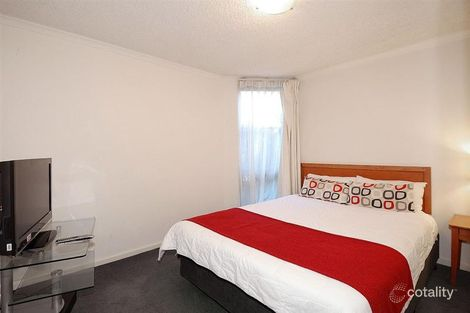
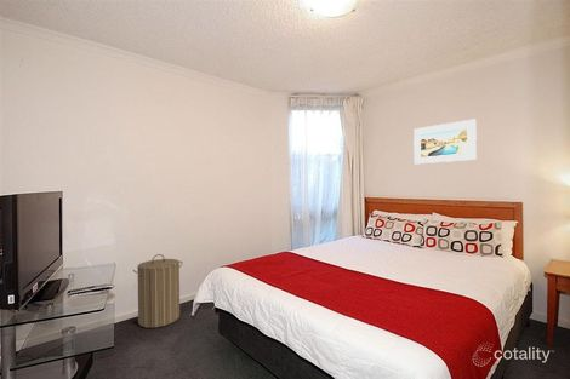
+ laundry hamper [132,253,183,329]
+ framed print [412,119,478,165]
